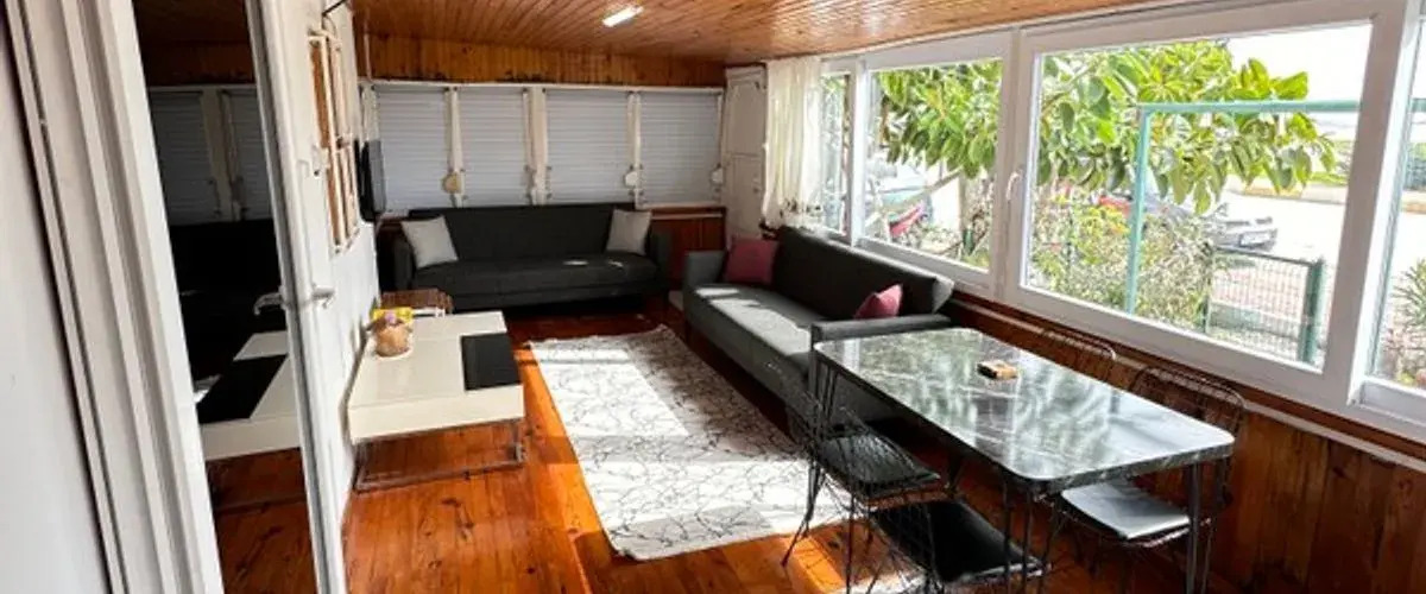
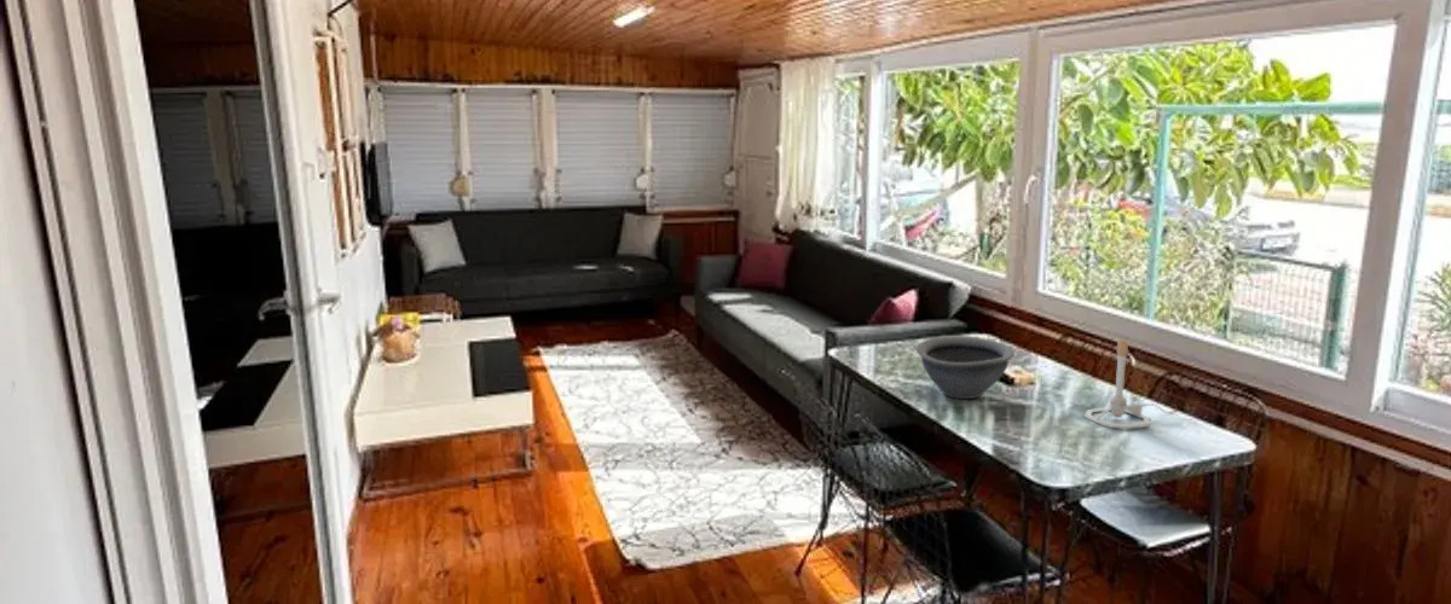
+ bowl [915,335,1016,400]
+ lamp base [1083,338,1178,430]
